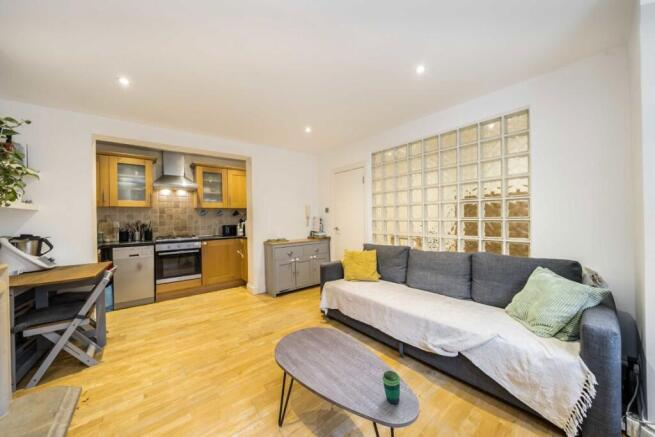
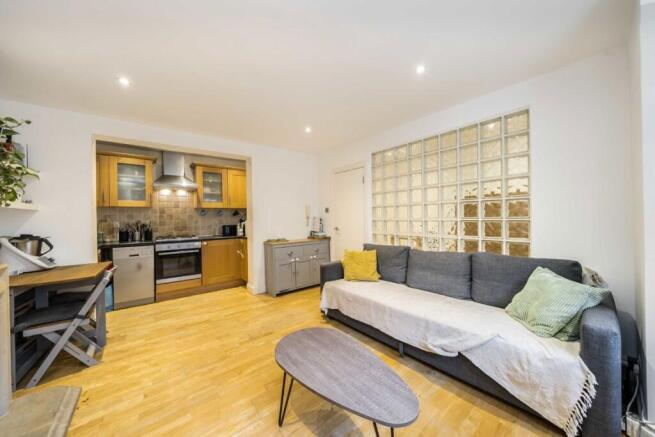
- cup [381,370,401,405]
